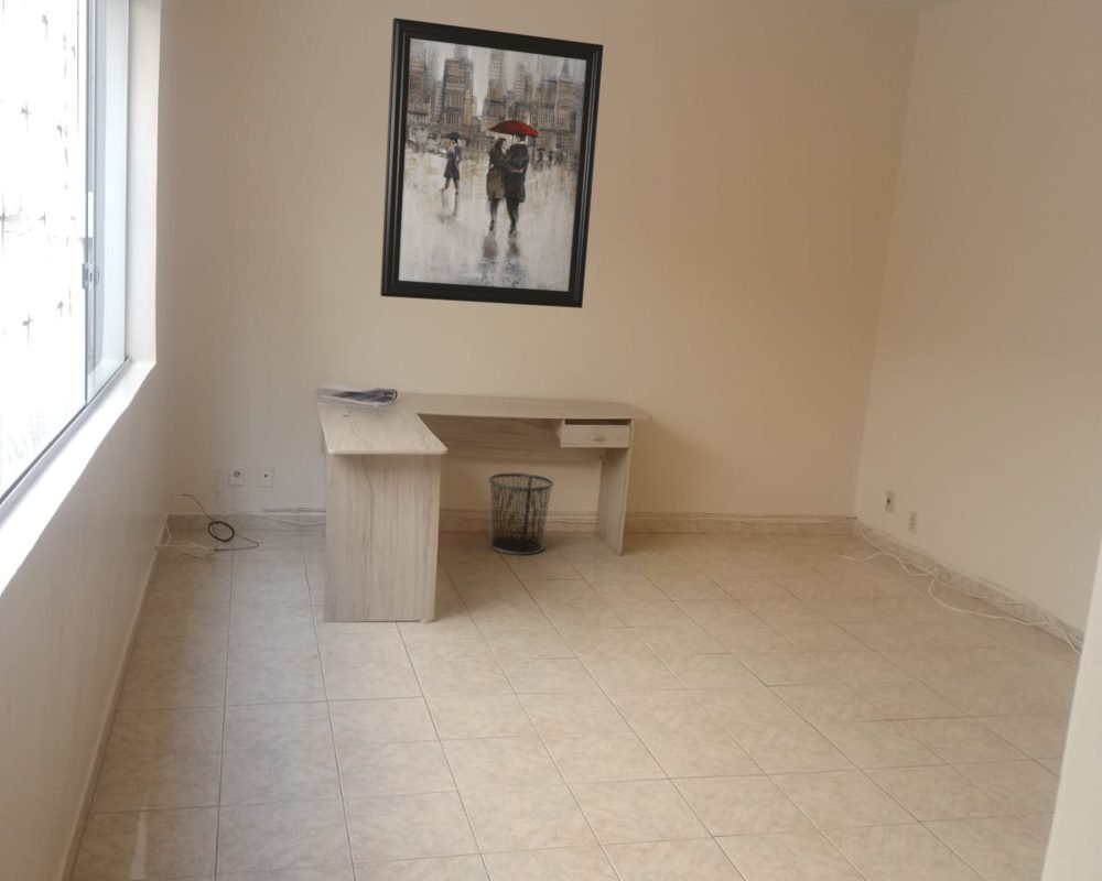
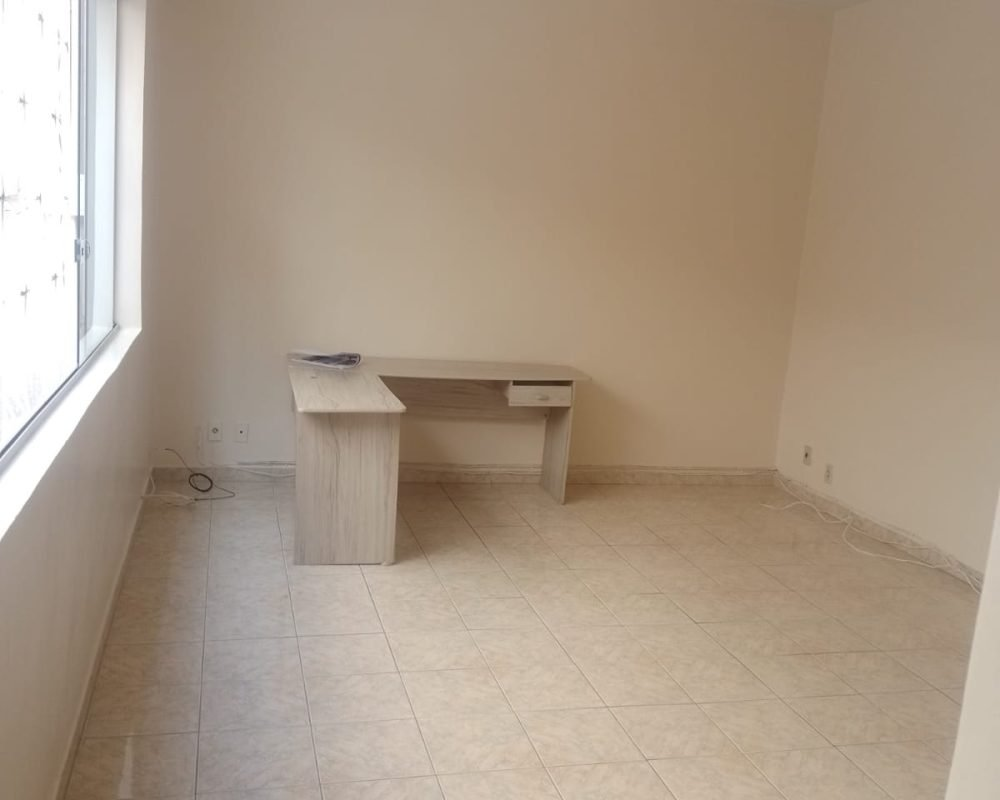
- wall art [379,17,605,309]
- waste bin [487,472,554,556]
